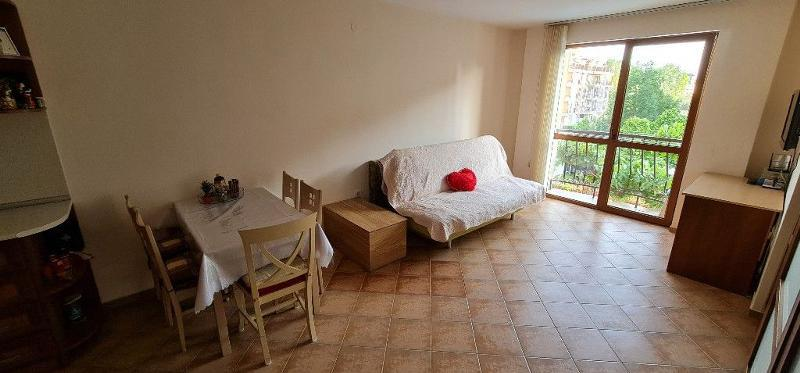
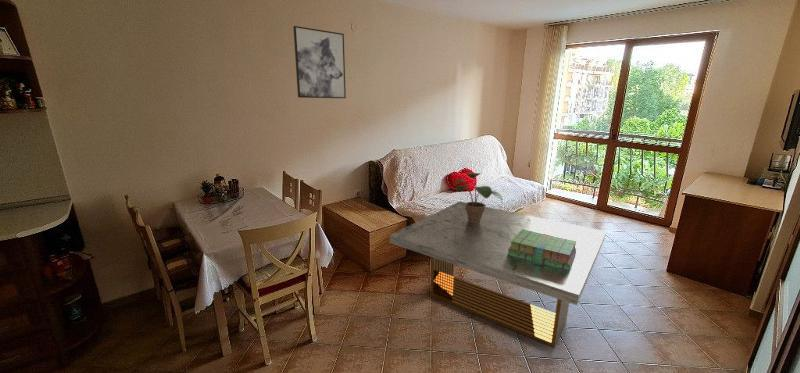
+ wall art [292,25,347,99]
+ coffee table [389,200,607,348]
+ stack of books [507,229,577,272]
+ potted plant [453,172,504,223]
